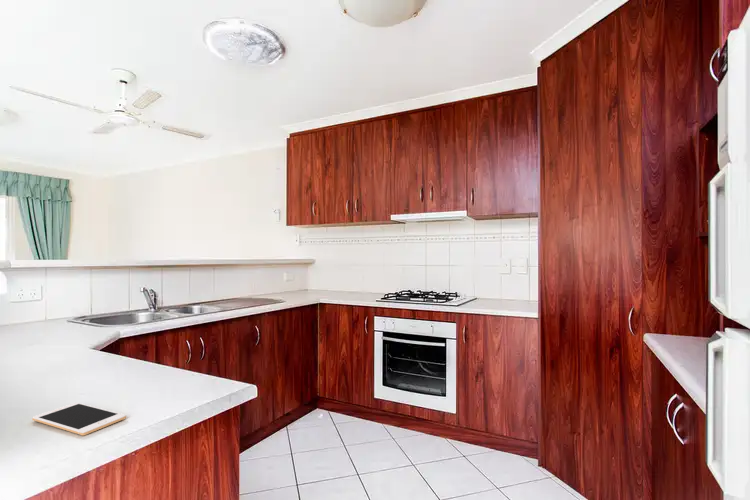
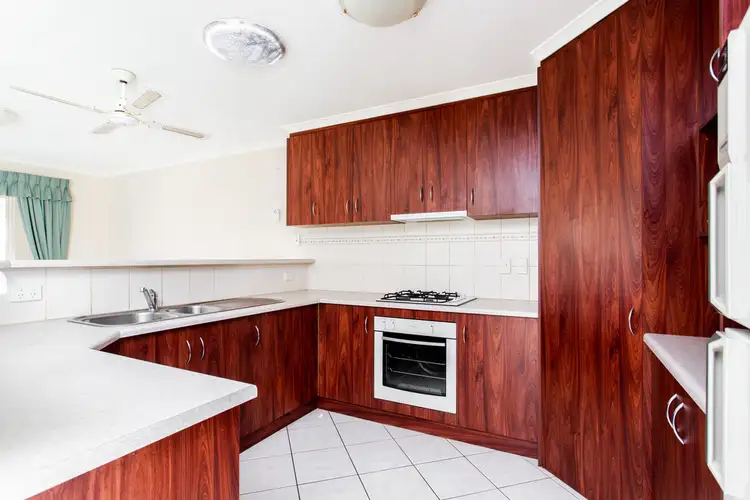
- cell phone [31,402,127,436]
